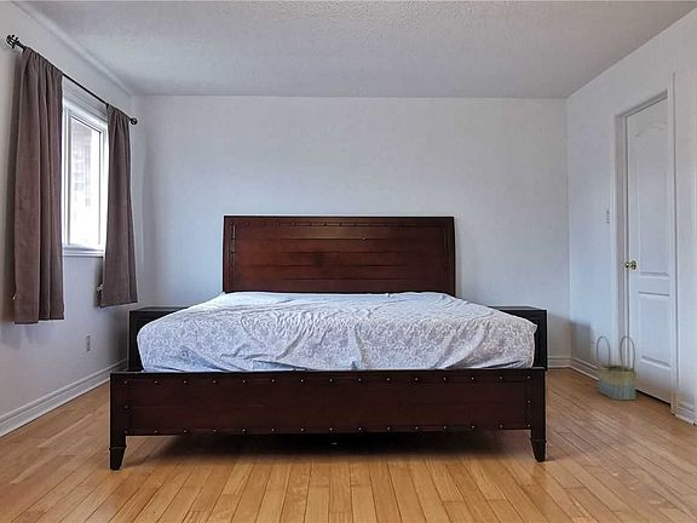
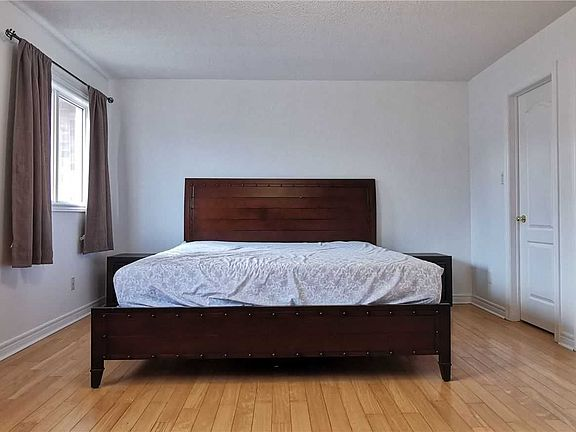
- basket [595,334,638,401]
